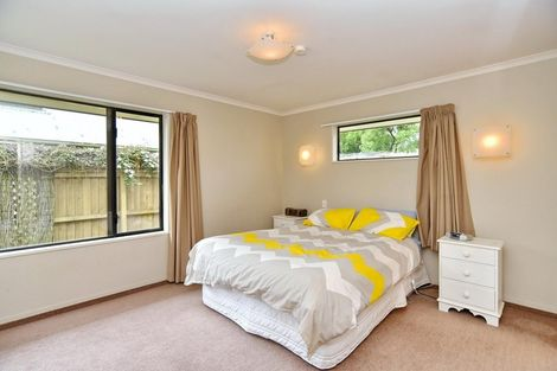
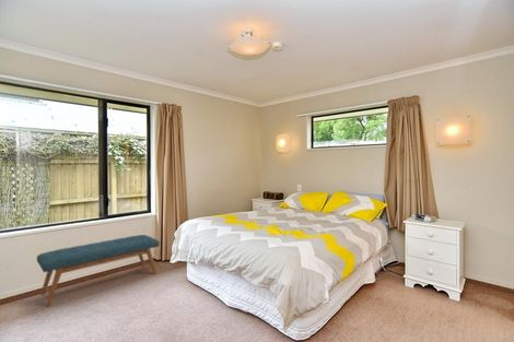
+ bench [36,234,161,307]
